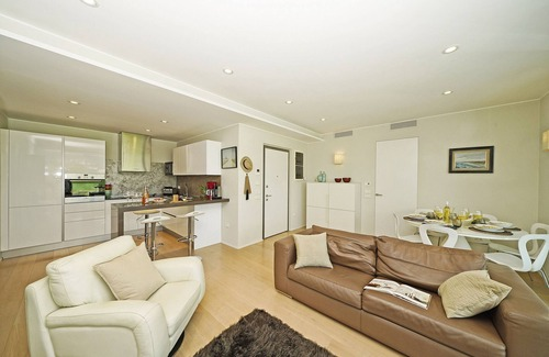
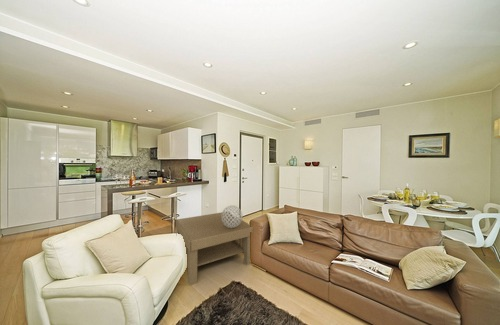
+ decorative sphere [221,205,244,228]
+ coffee table [175,211,254,286]
